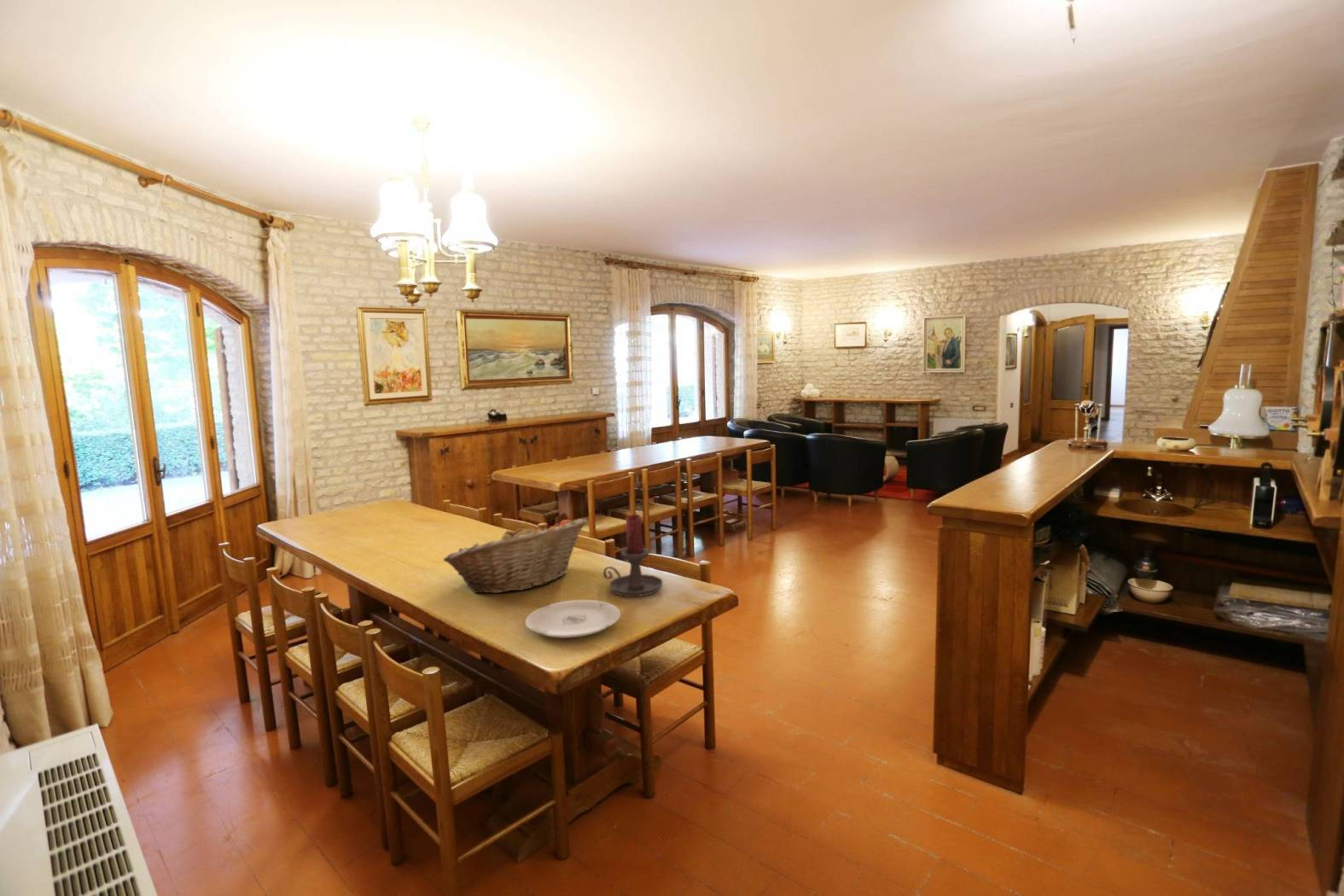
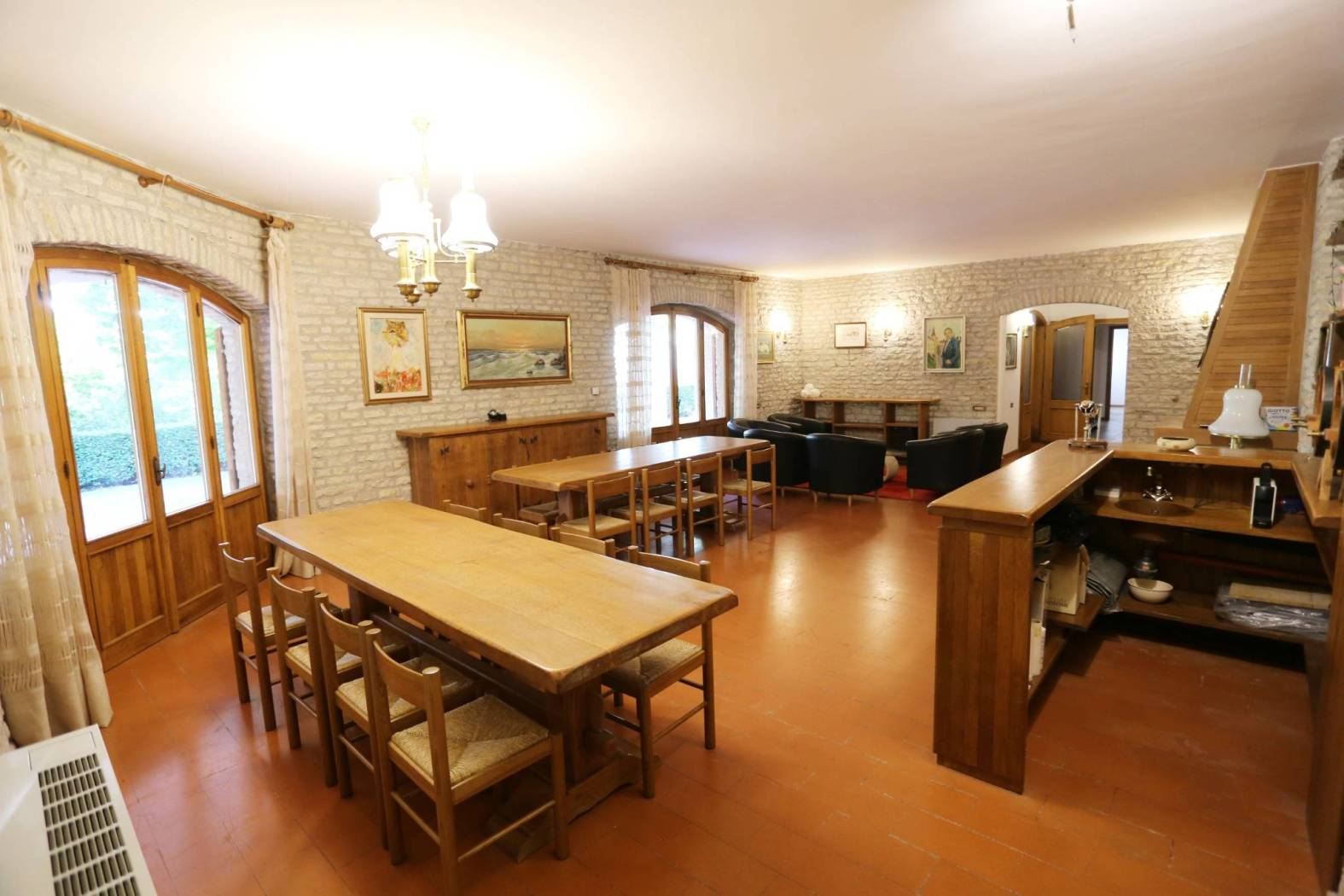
- candle holder [602,514,664,597]
- plate [525,599,621,639]
- fruit basket [443,518,587,594]
